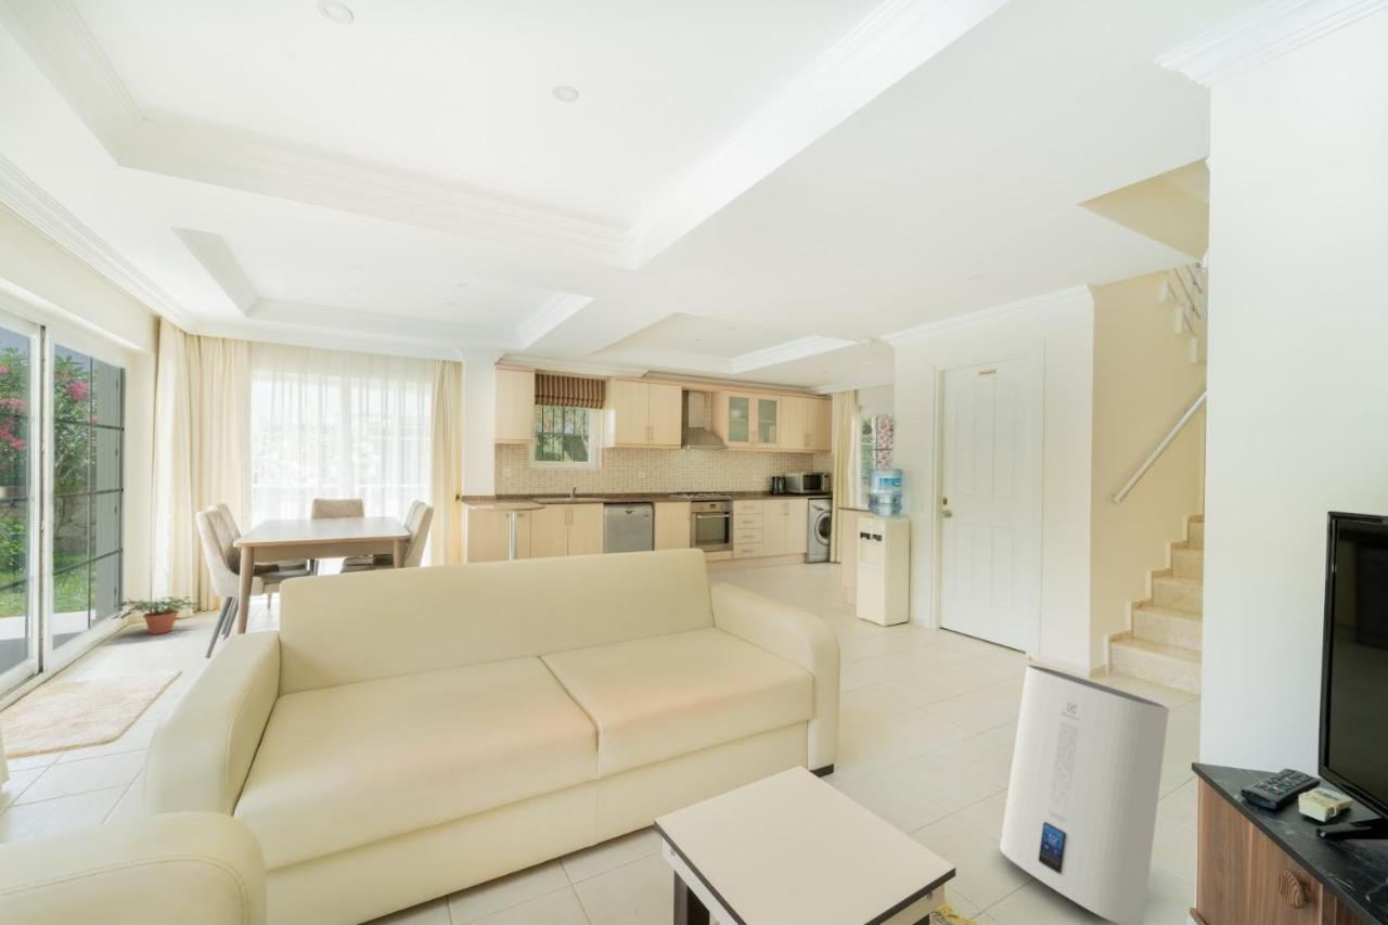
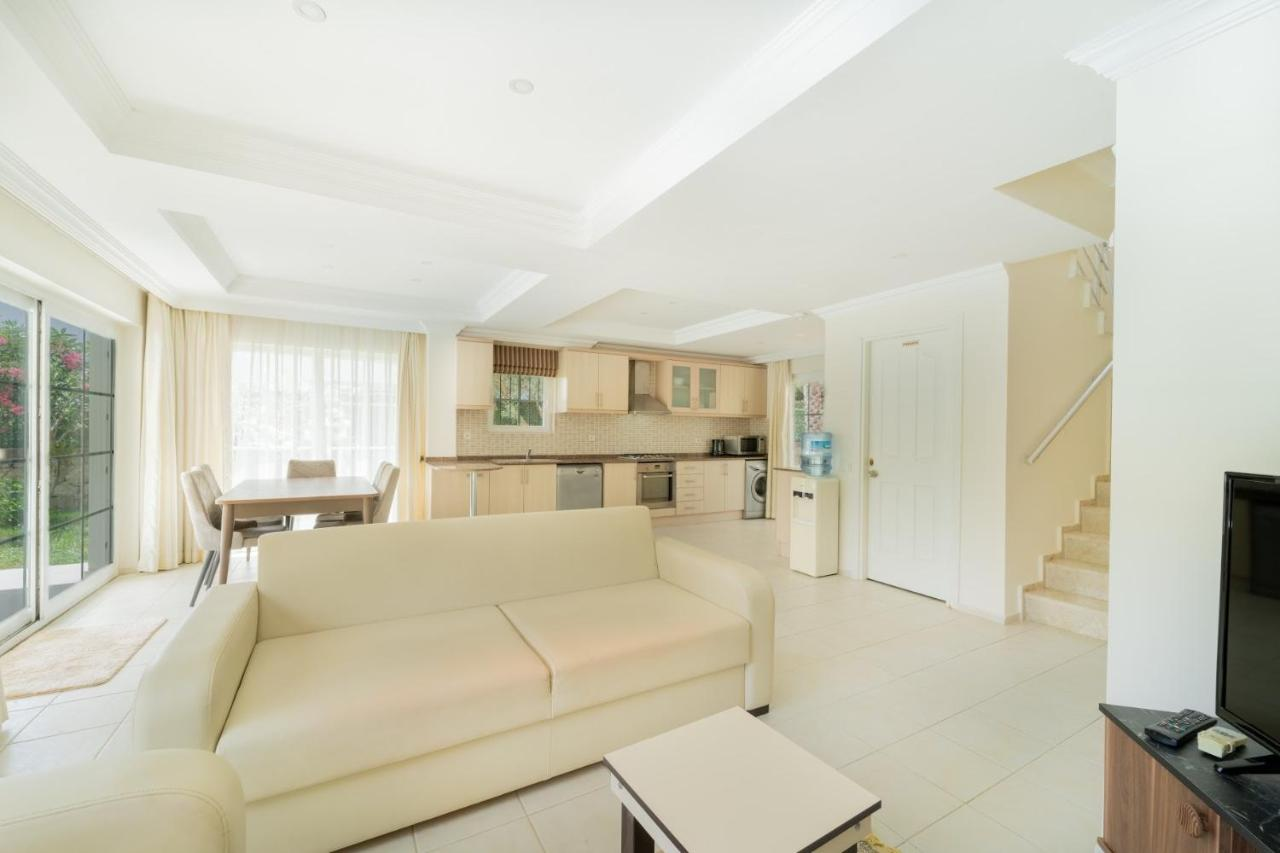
- water heater [999,664,1170,925]
- potted plant [111,595,205,635]
